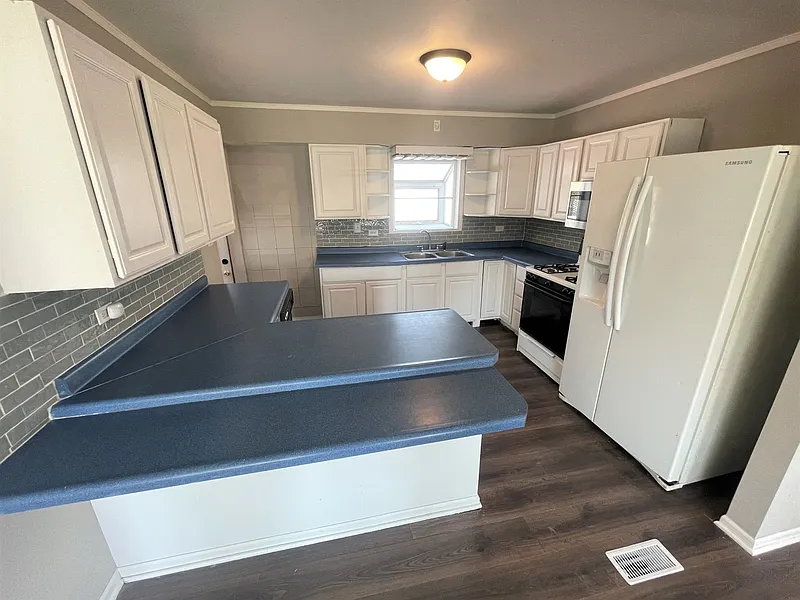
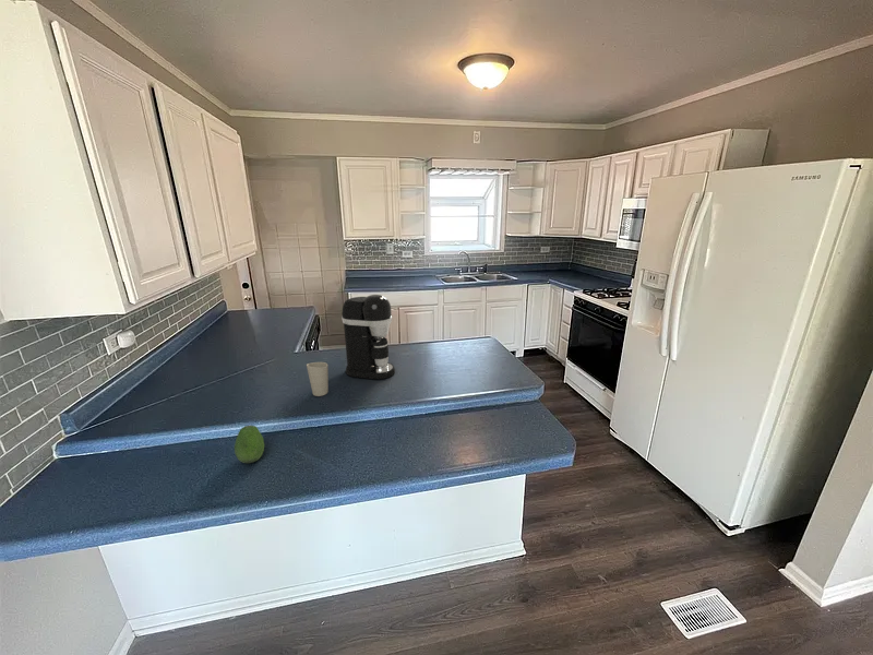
+ coffee maker [340,294,396,380]
+ fruit [234,425,265,464]
+ cup [306,361,330,397]
